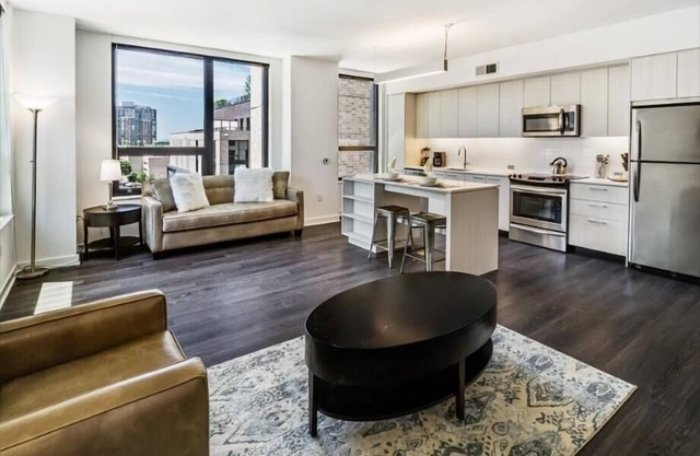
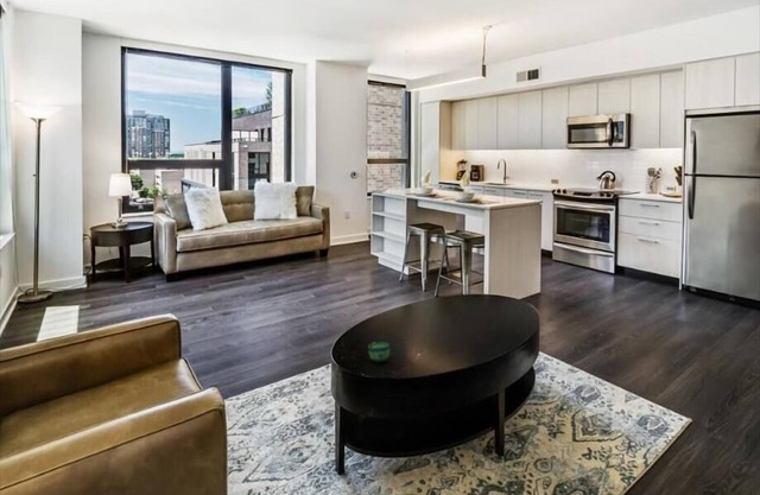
+ cup [367,342,391,363]
